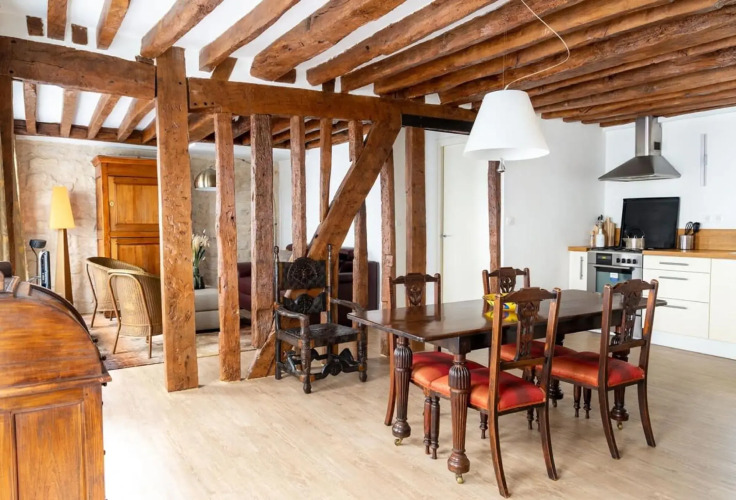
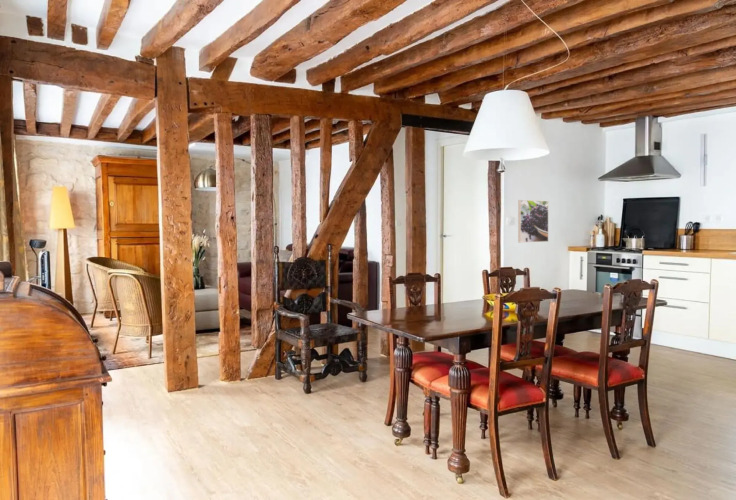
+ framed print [517,199,549,243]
